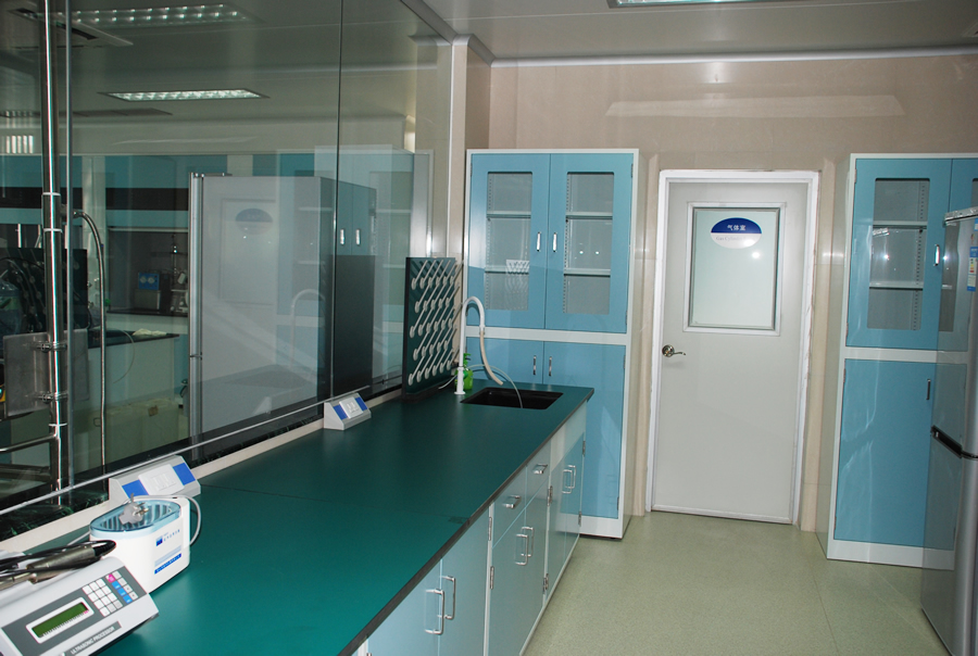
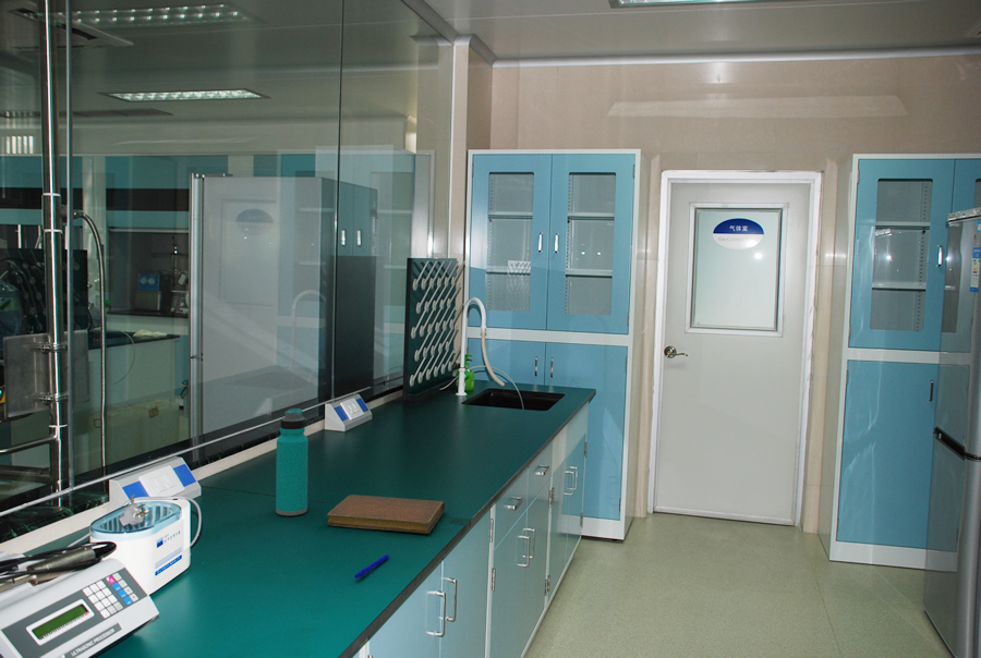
+ water bottle [275,407,310,516]
+ notebook [326,493,446,534]
+ pen [353,553,390,580]
